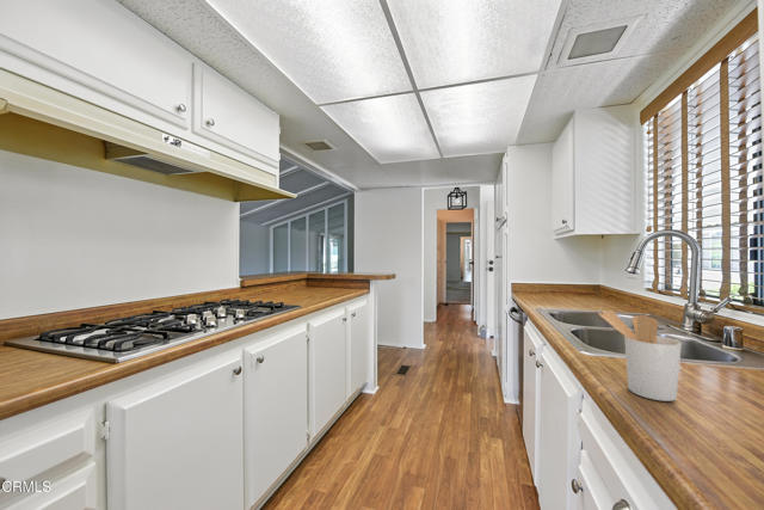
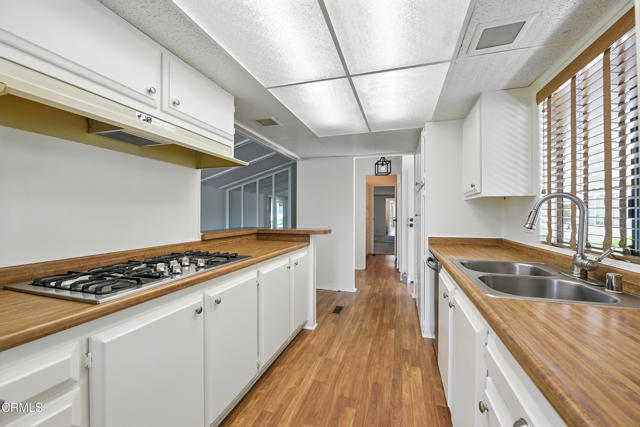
- utensil holder [597,309,683,403]
